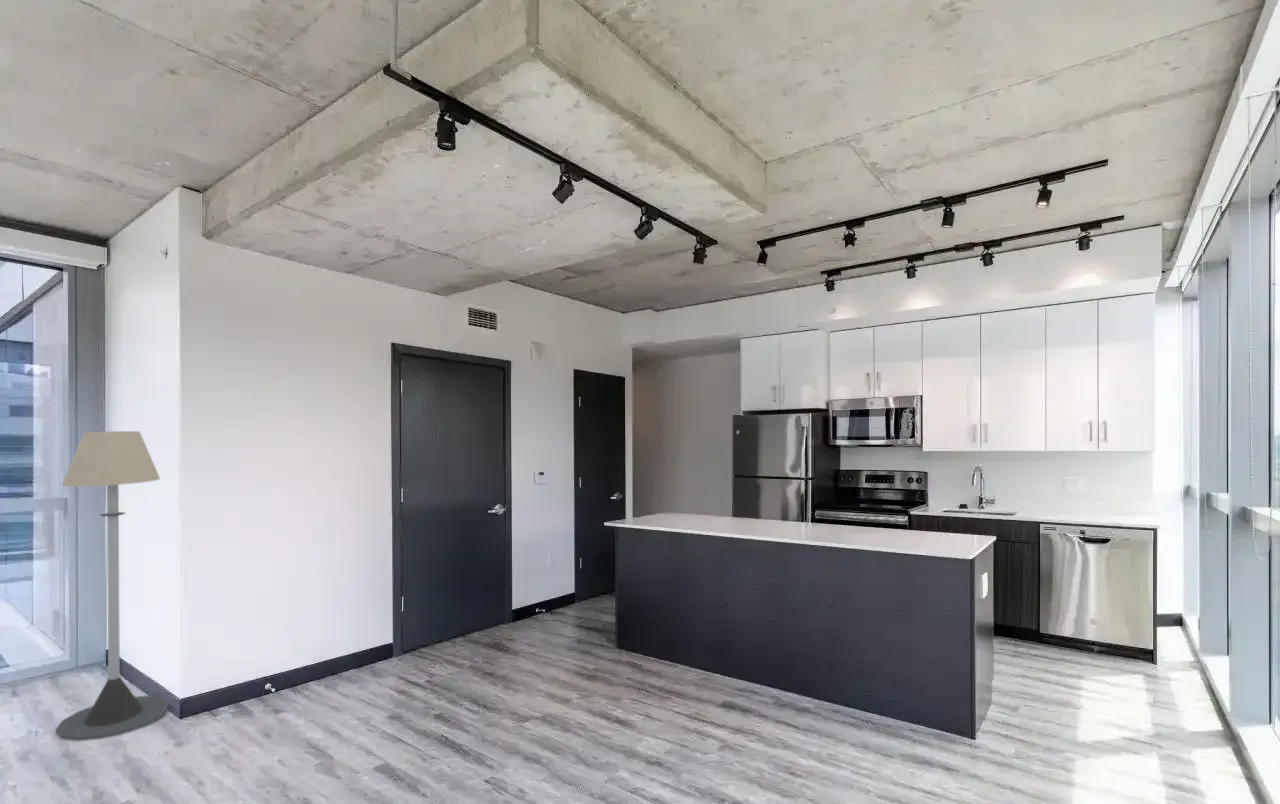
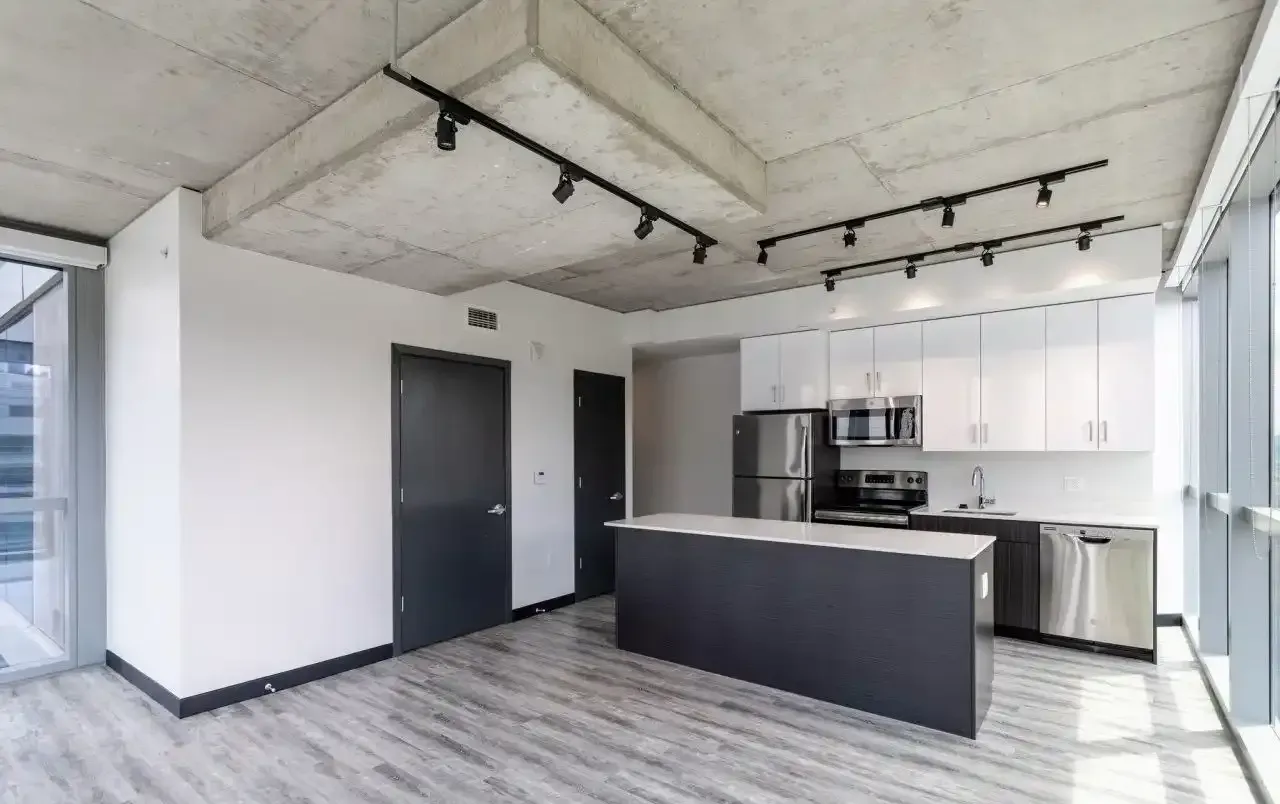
- floor lamp [55,430,169,742]
